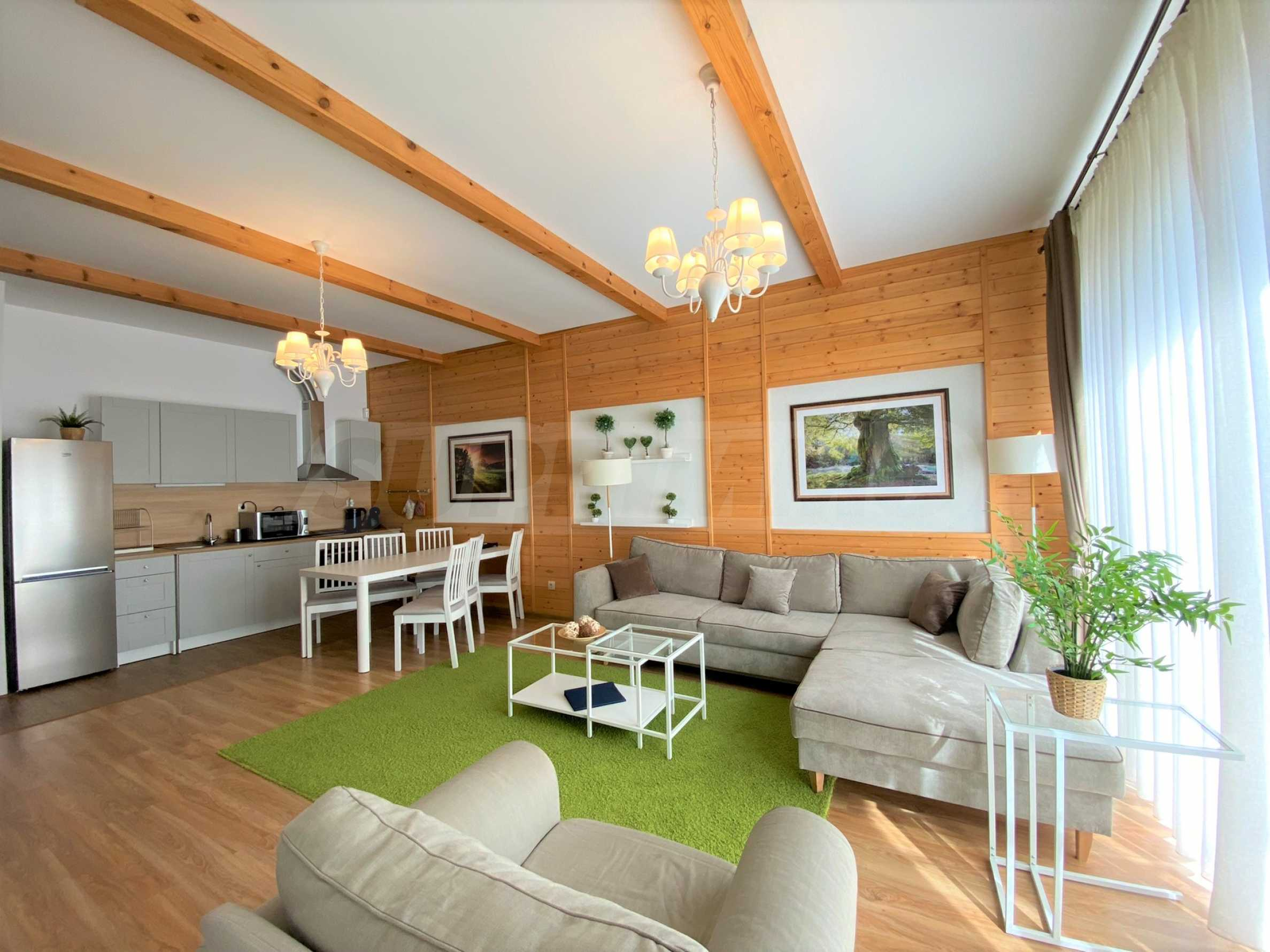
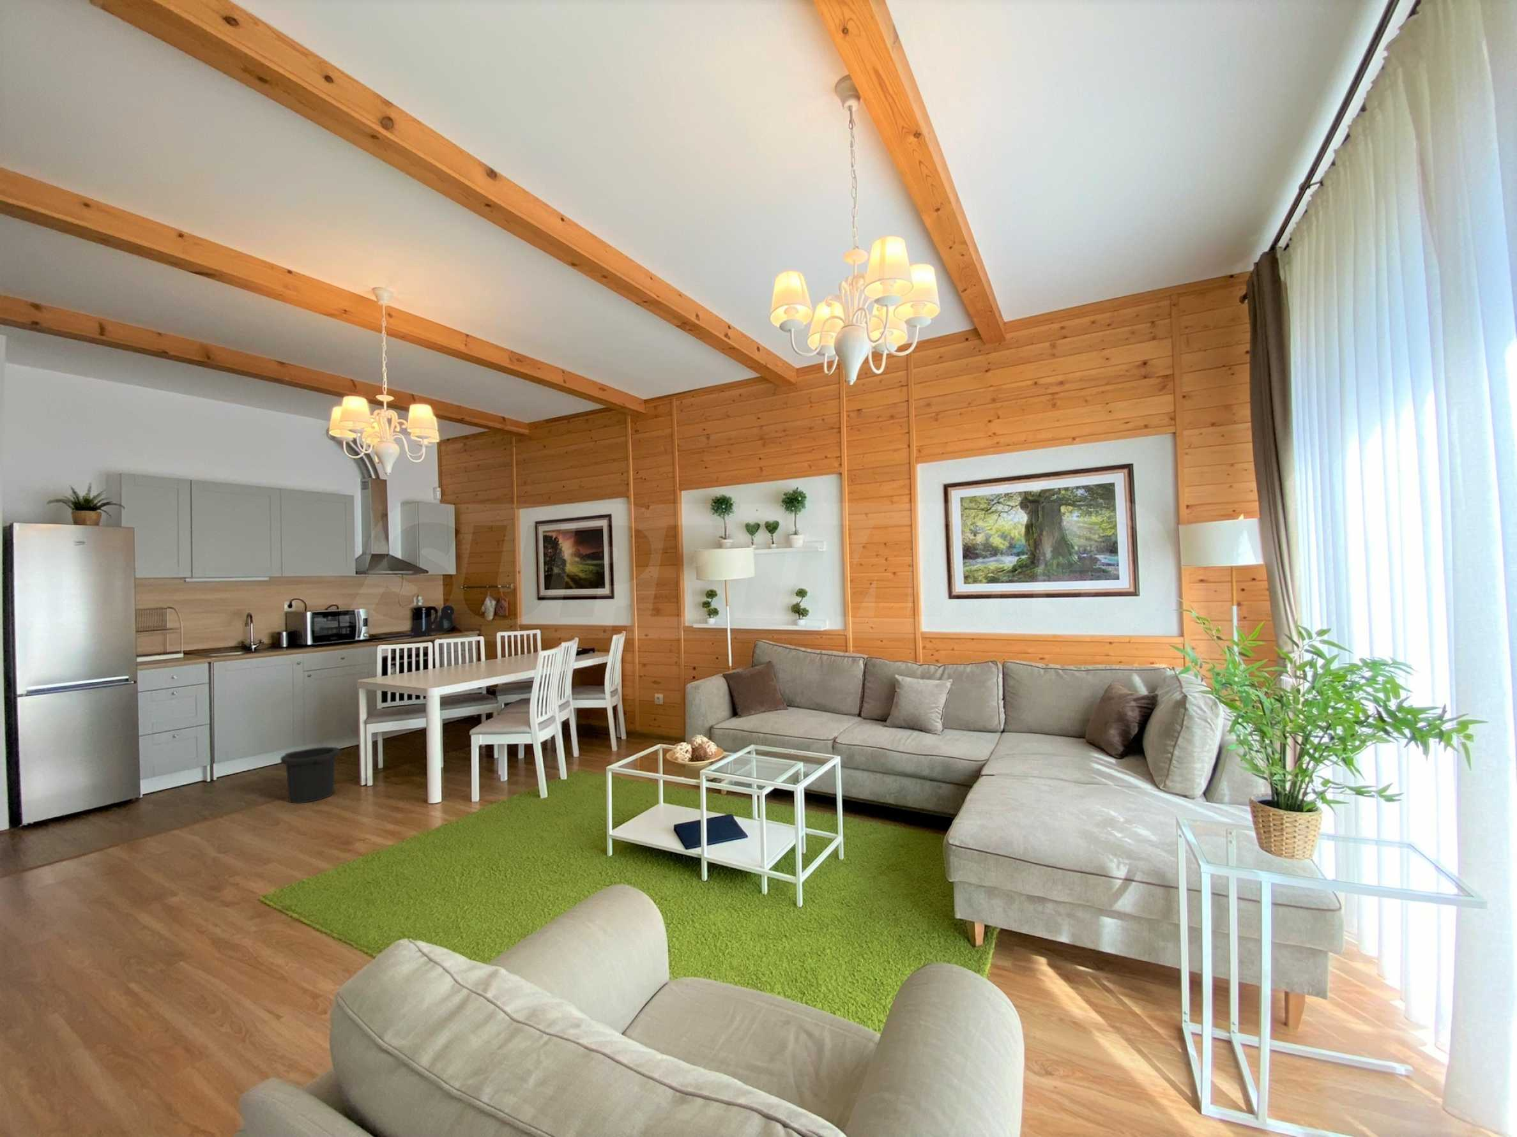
+ trash can [280,746,340,804]
